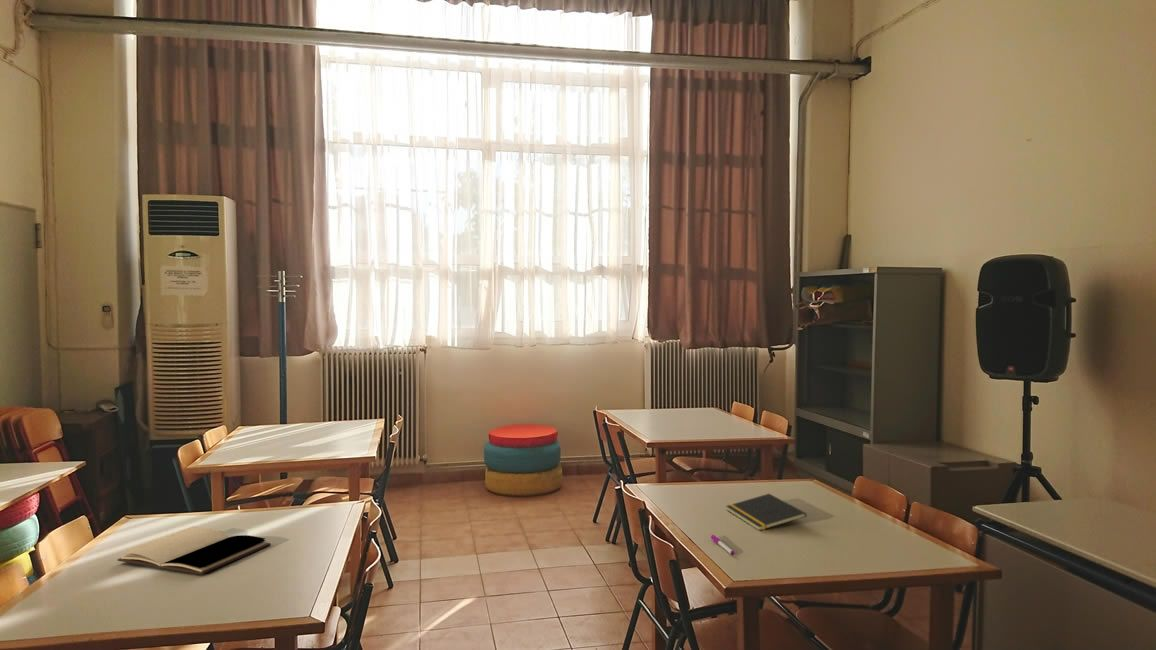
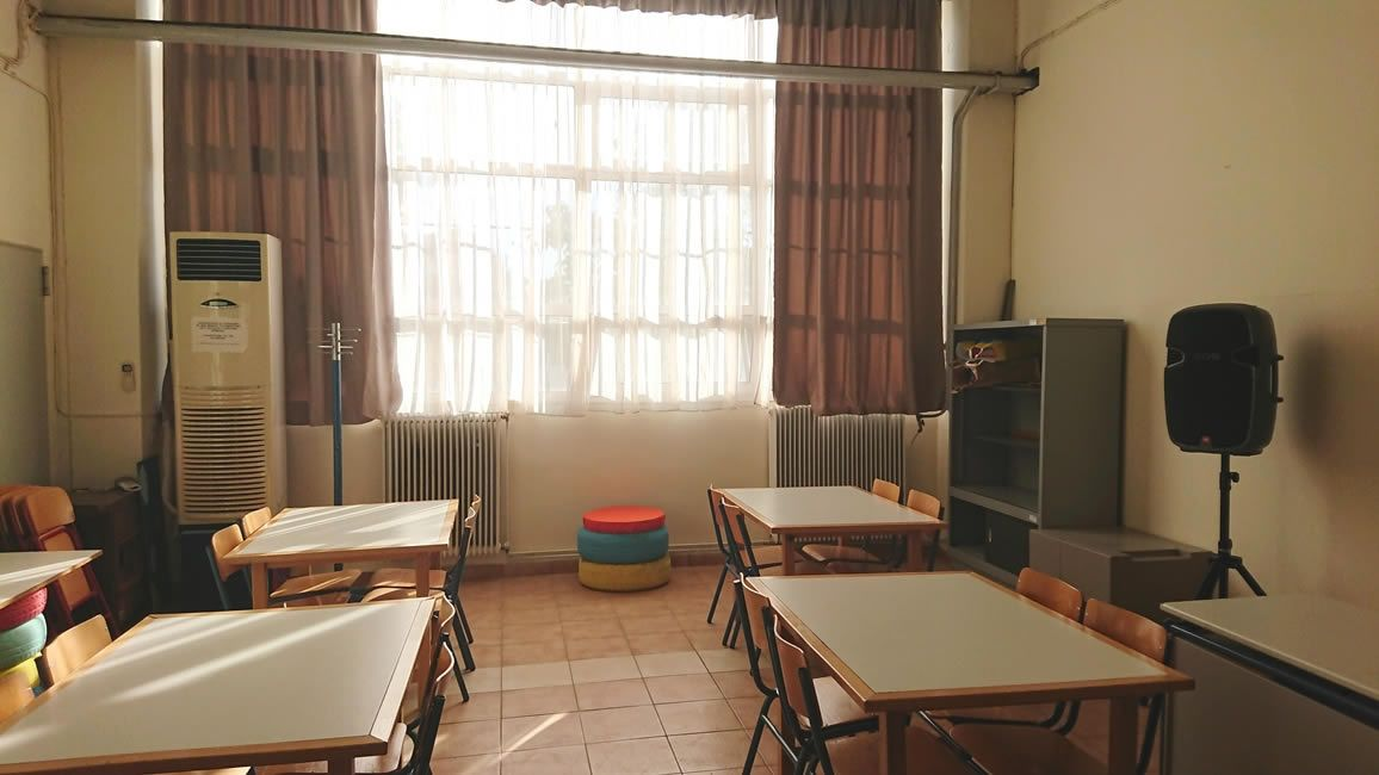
- pen [710,534,735,556]
- book [117,525,272,576]
- notepad [725,493,807,532]
